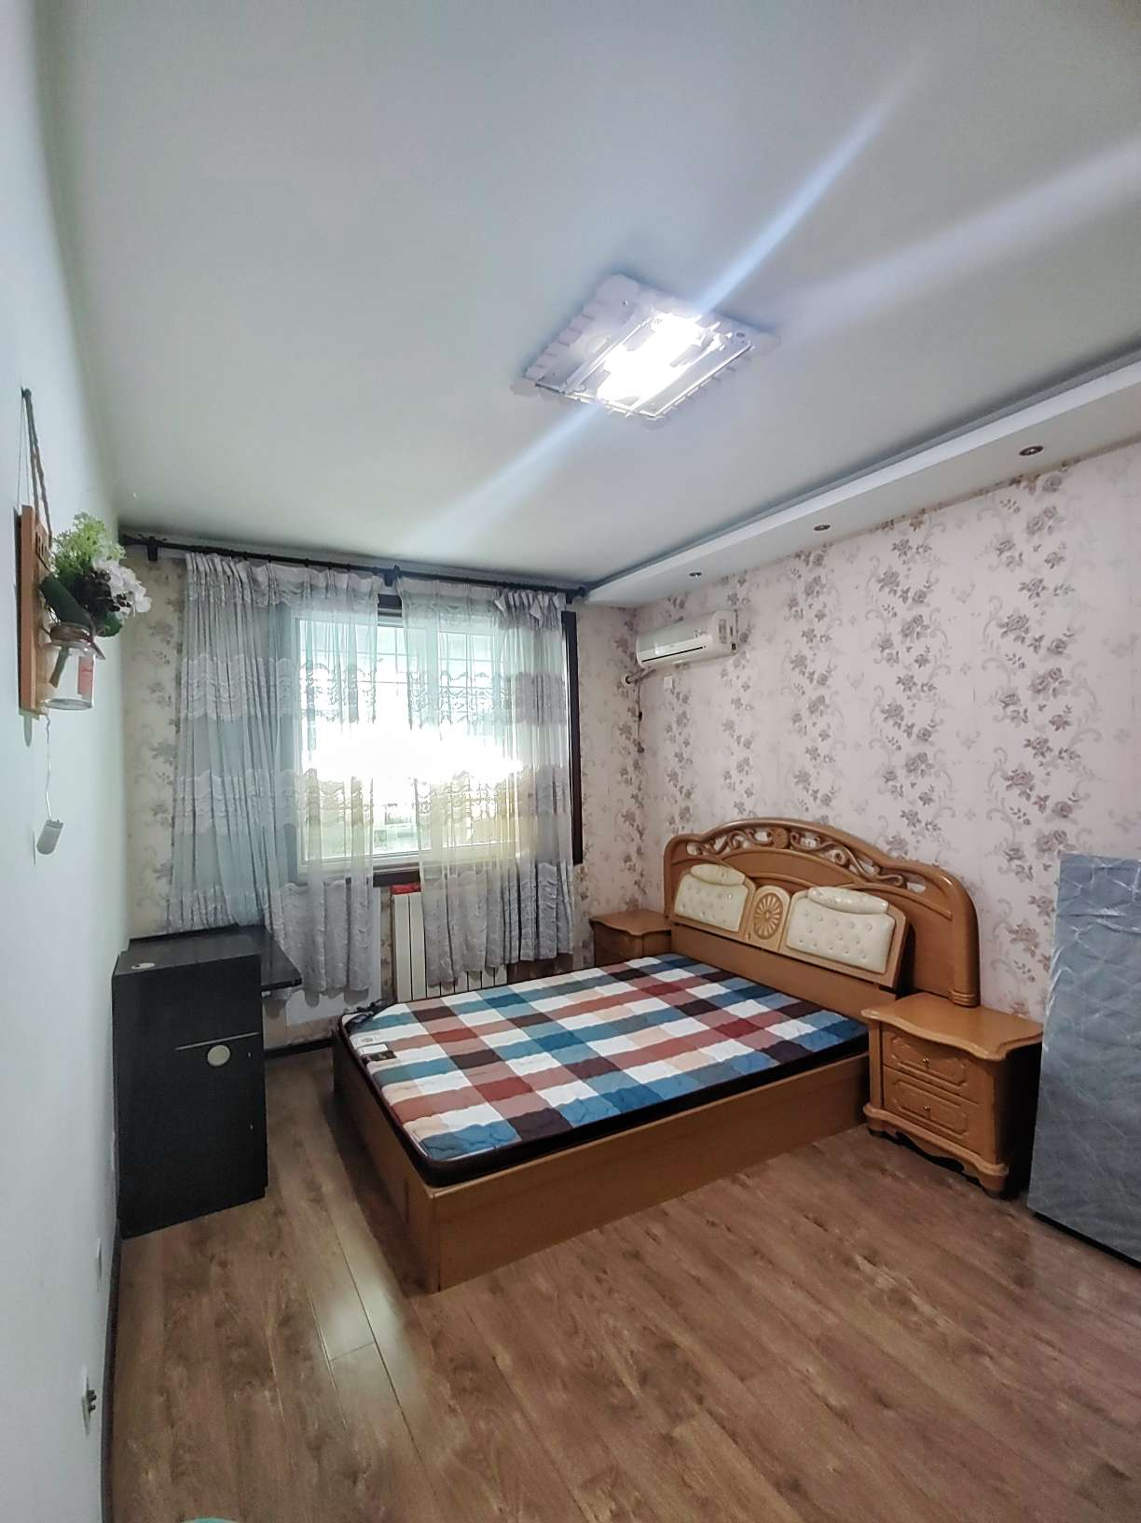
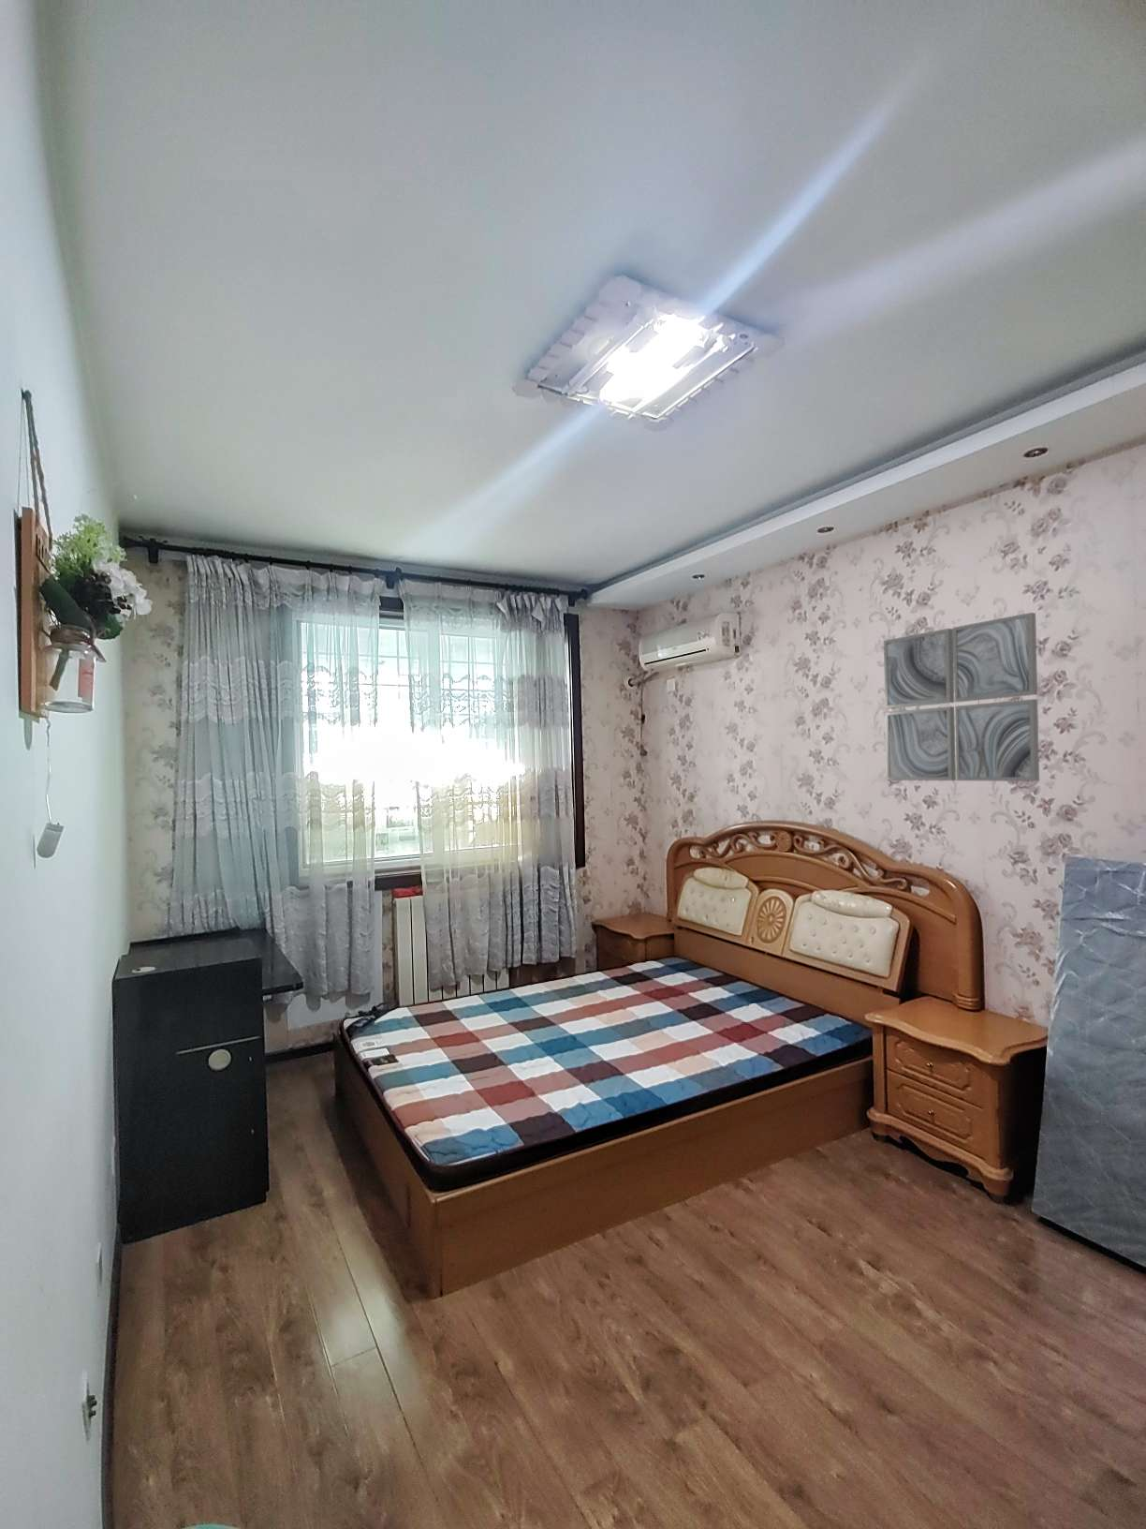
+ wall art [882,612,1040,783]
